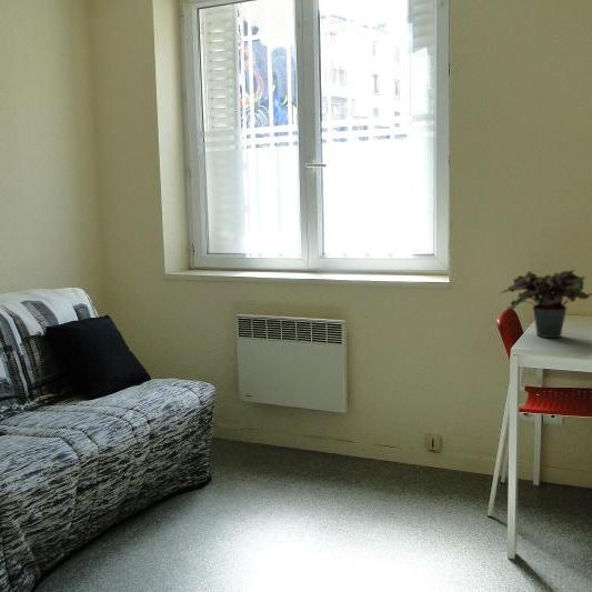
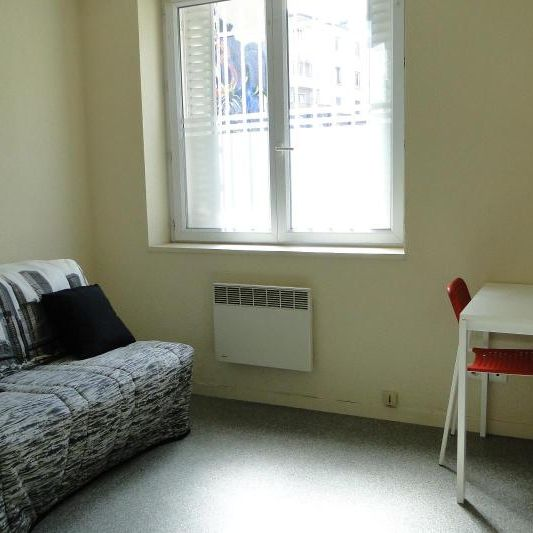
- potted plant [499,269,592,339]
